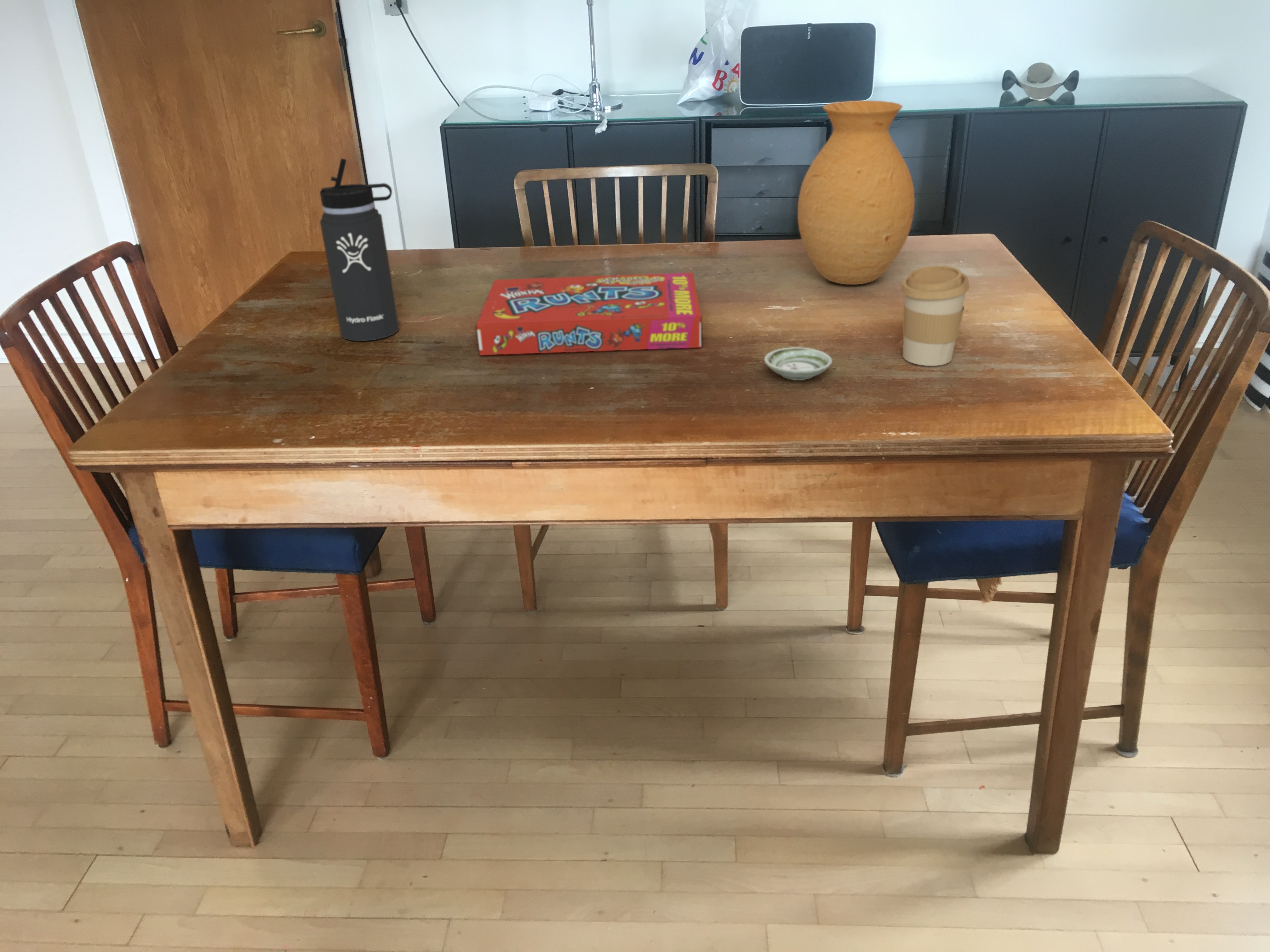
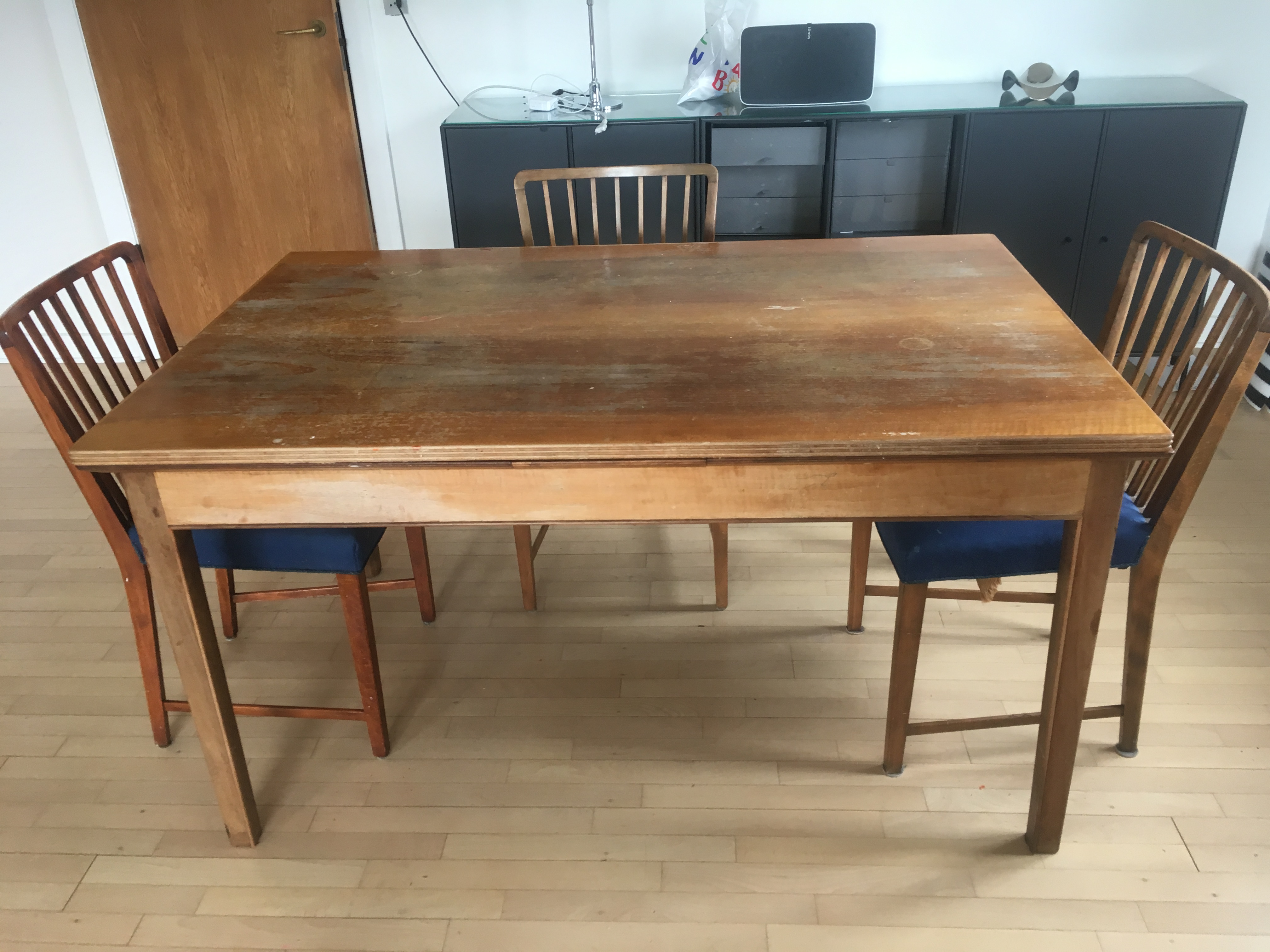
- vase [797,100,915,285]
- thermos bottle [319,158,399,342]
- saucer [764,347,832,380]
- snack box [475,272,703,355]
- coffee cup [901,265,970,366]
